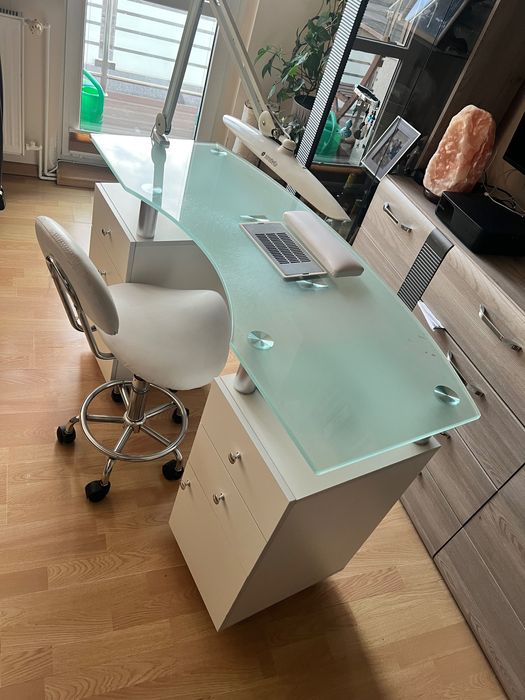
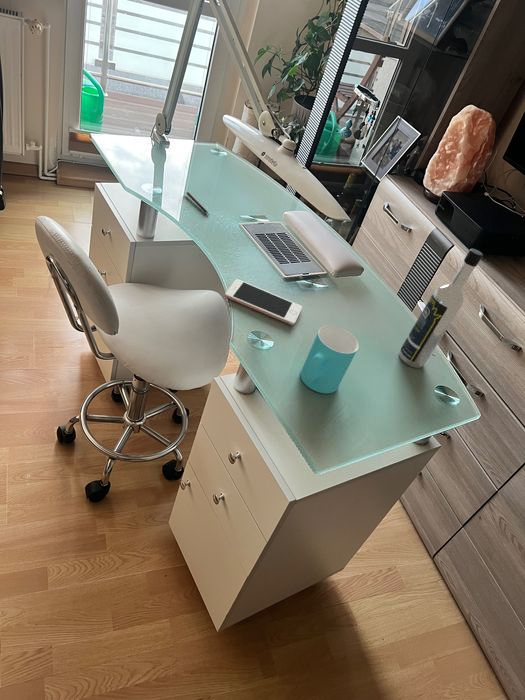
+ cell phone [224,278,303,326]
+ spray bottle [398,248,484,369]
+ cup [299,325,360,394]
+ pen [185,191,211,217]
